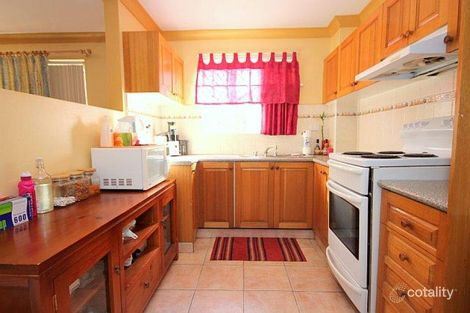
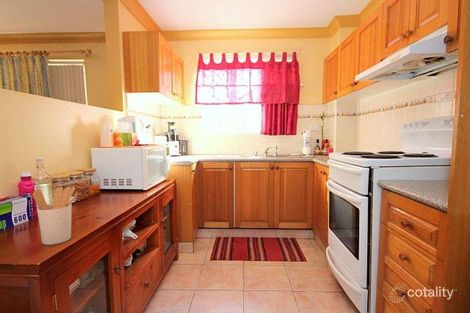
+ utensil holder [32,186,78,246]
